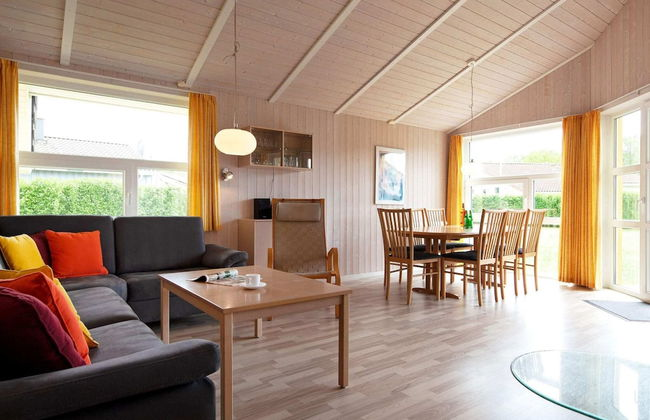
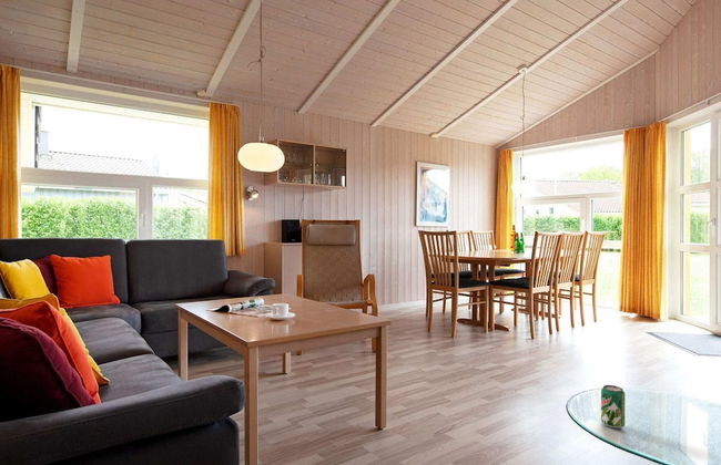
+ beverage can [600,384,627,430]
